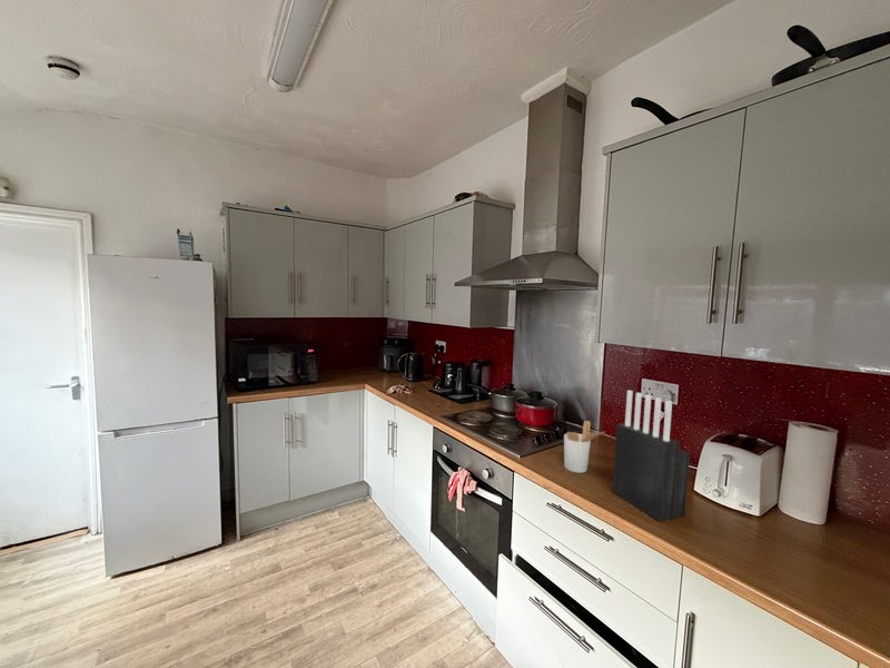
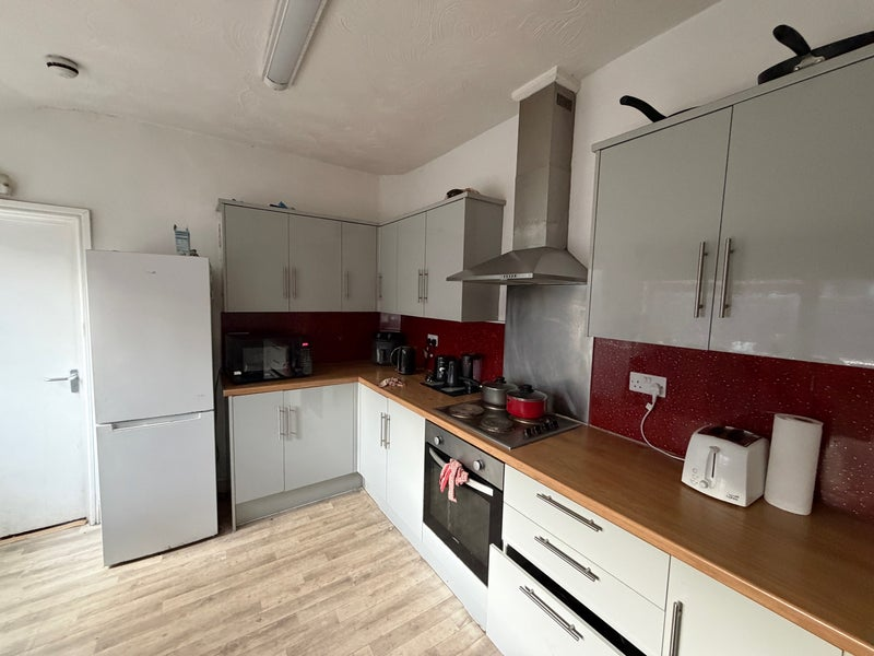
- knife block [611,390,691,523]
- utensil holder [563,420,605,474]
